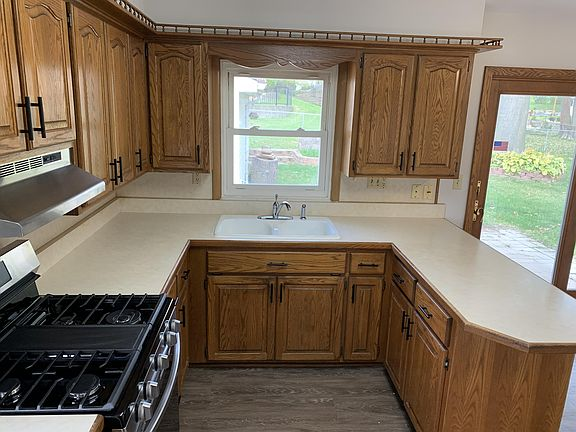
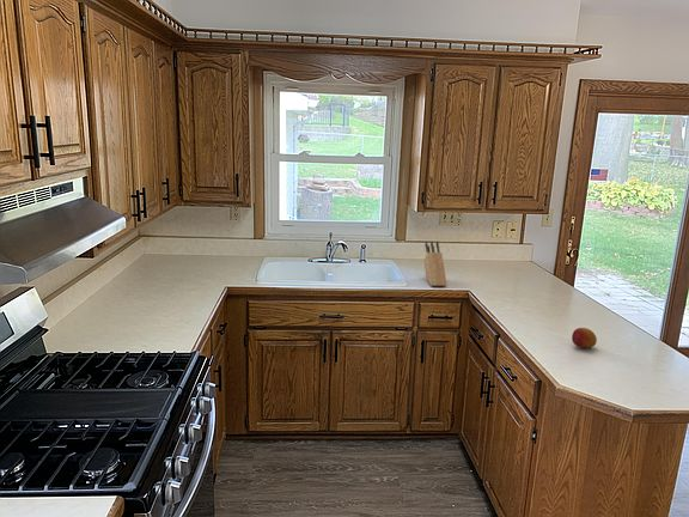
+ knife block [423,241,449,287]
+ fruit [571,327,598,348]
